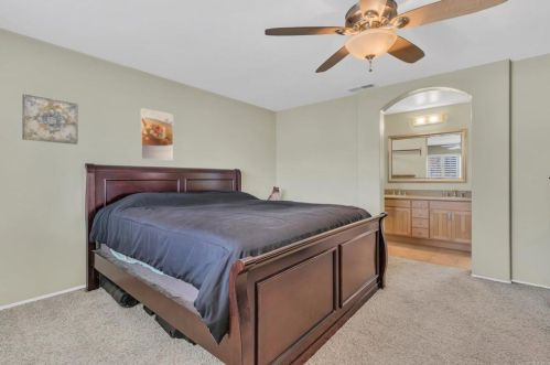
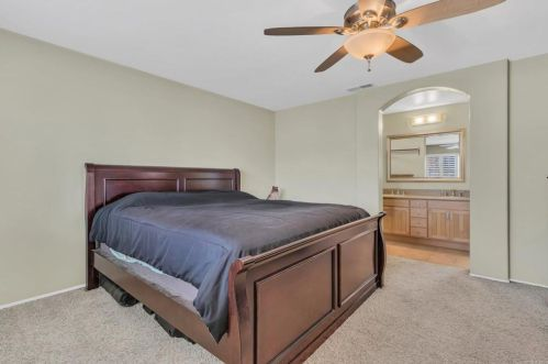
- wall art [21,93,79,146]
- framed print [139,107,174,162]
